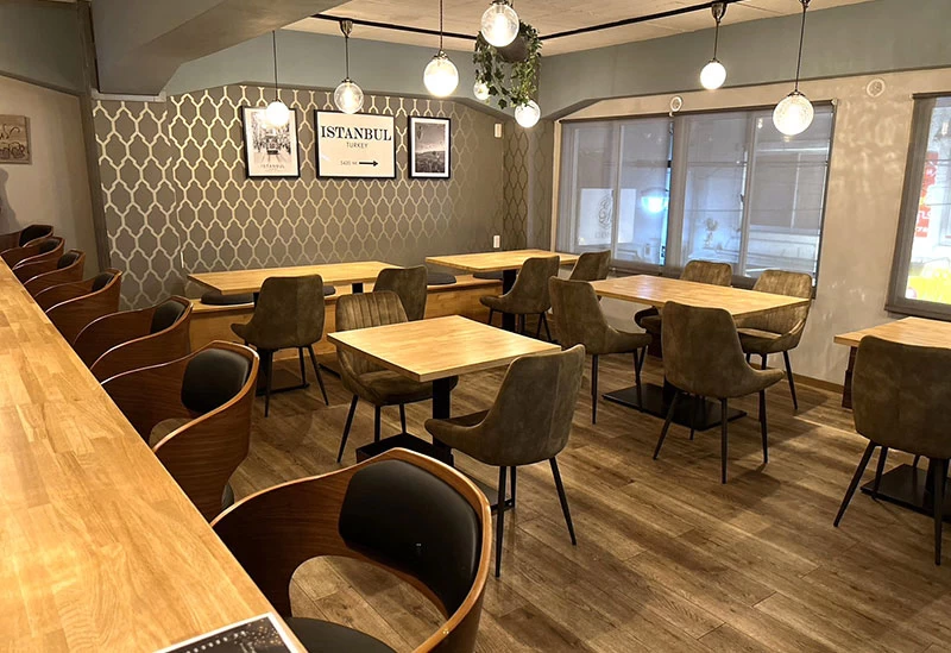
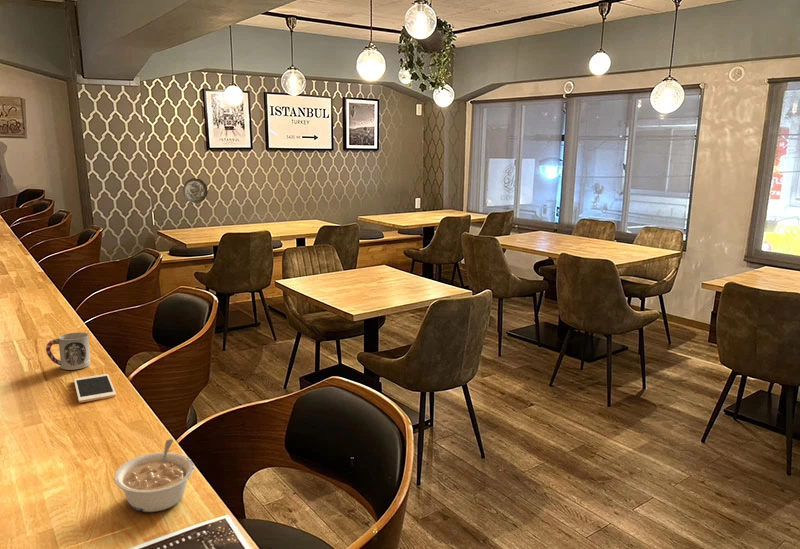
+ legume [113,438,195,513]
+ cell phone [73,373,117,404]
+ cup [45,332,92,371]
+ decorative plate [182,177,209,204]
